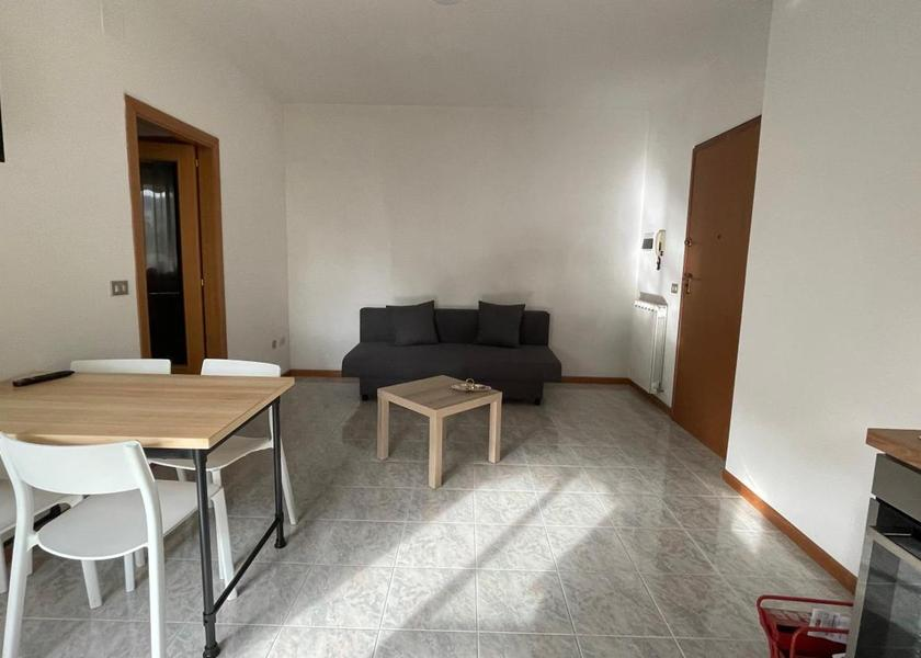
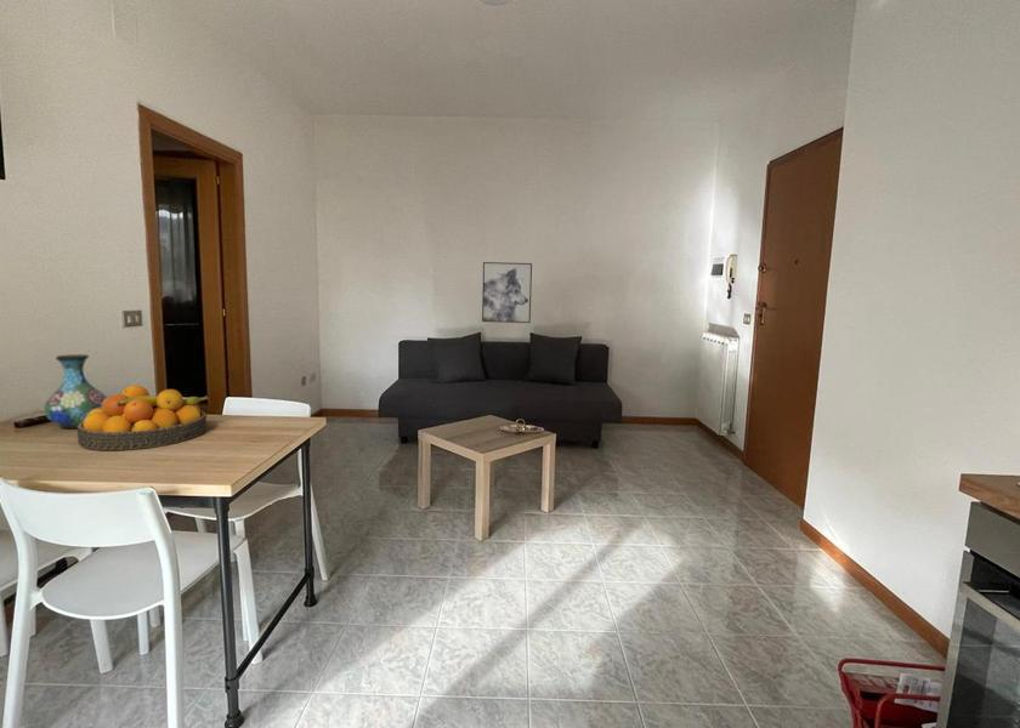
+ vase [44,353,108,430]
+ fruit bowl [76,385,210,451]
+ wall art [481,261,533,324]
